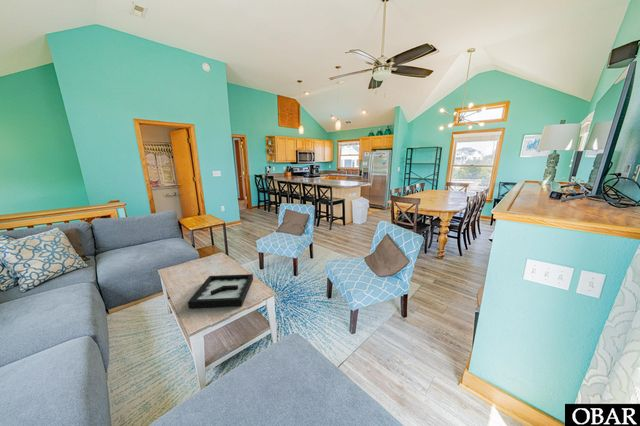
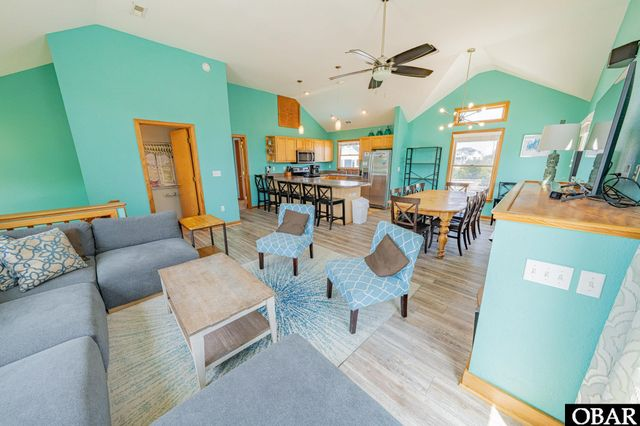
- decorative tray [187,273,254,310]
